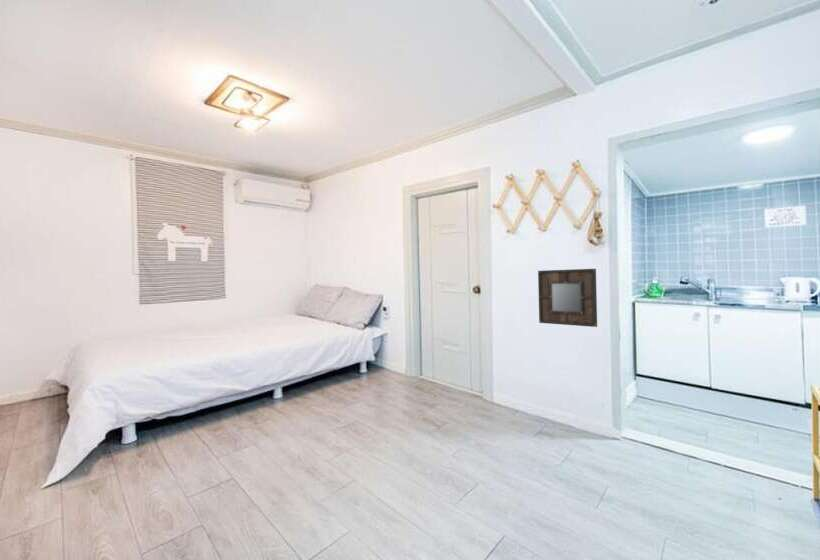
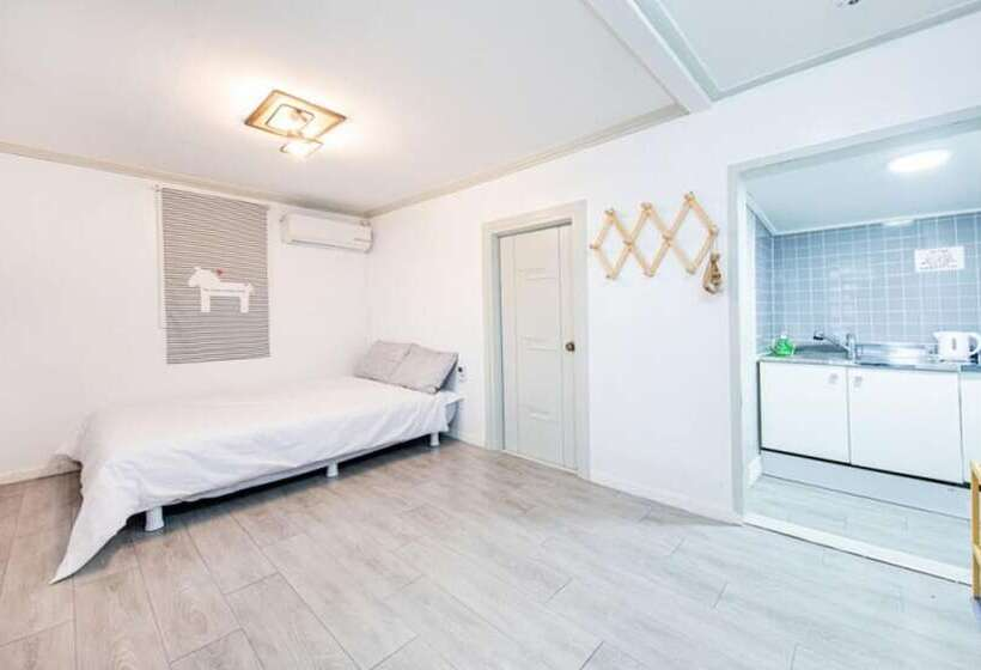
- home mirror [537,268,598,328]
